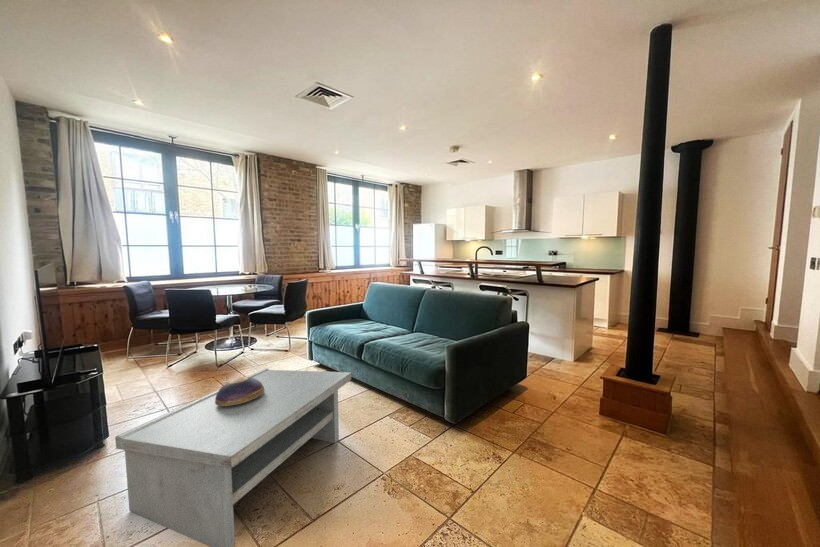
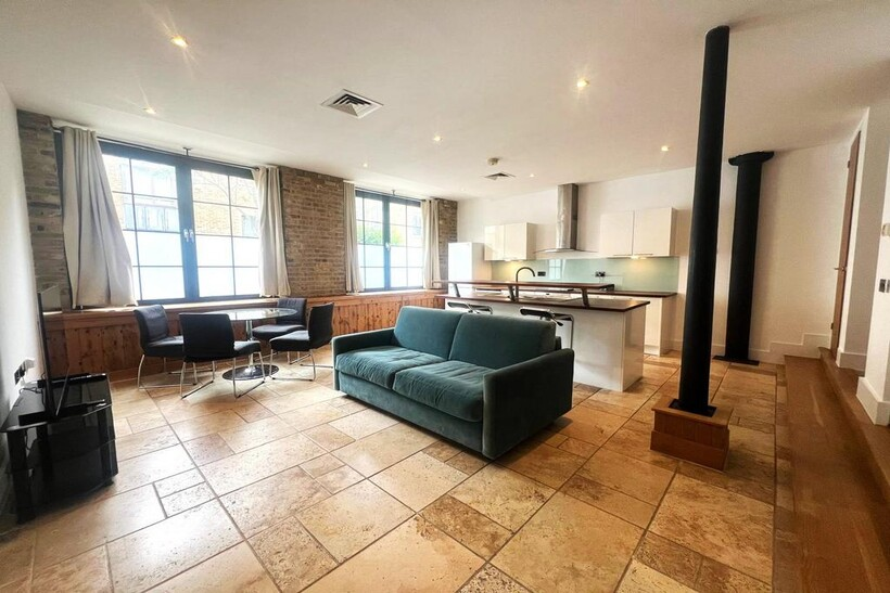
- decorative bowl [215,376,265,406]
- coffee table [114,368,353,547]
